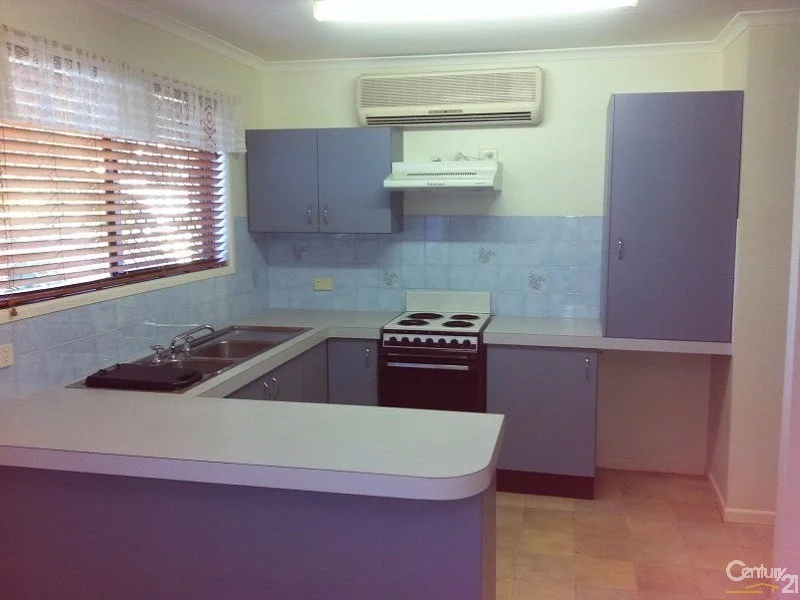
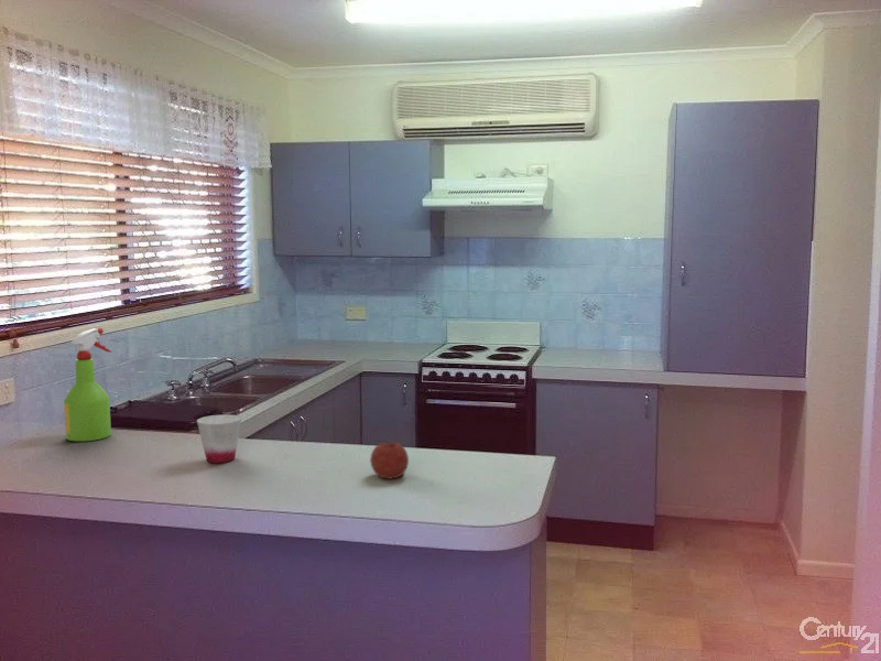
+ cup [196,414,242,465]
+ spray bottle [63,327,112,443]
+ fruit [369,438,410,480]
